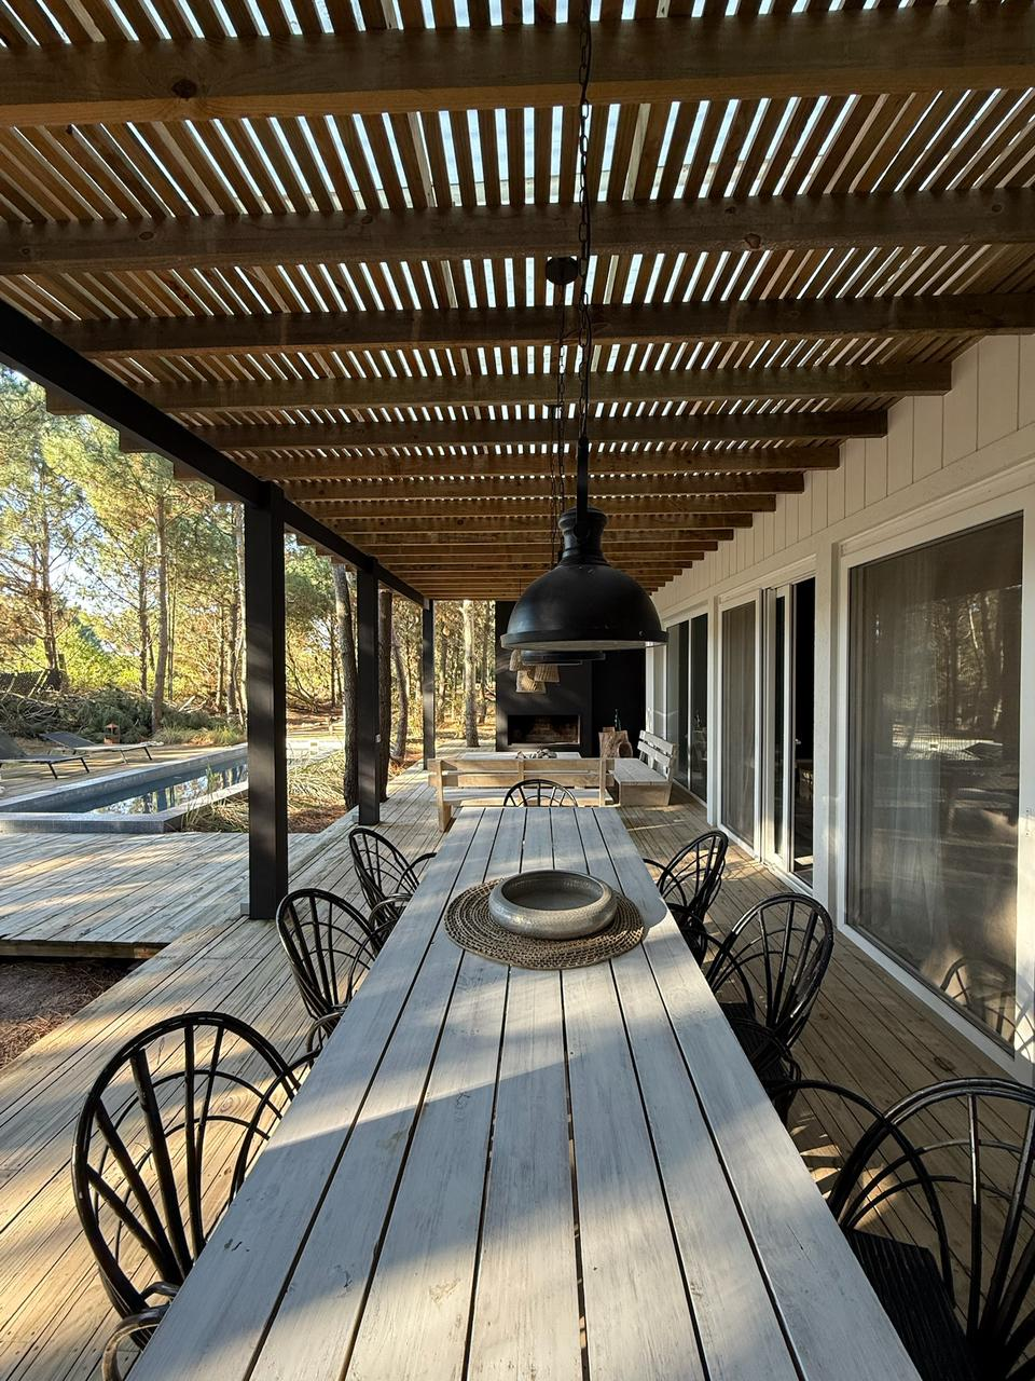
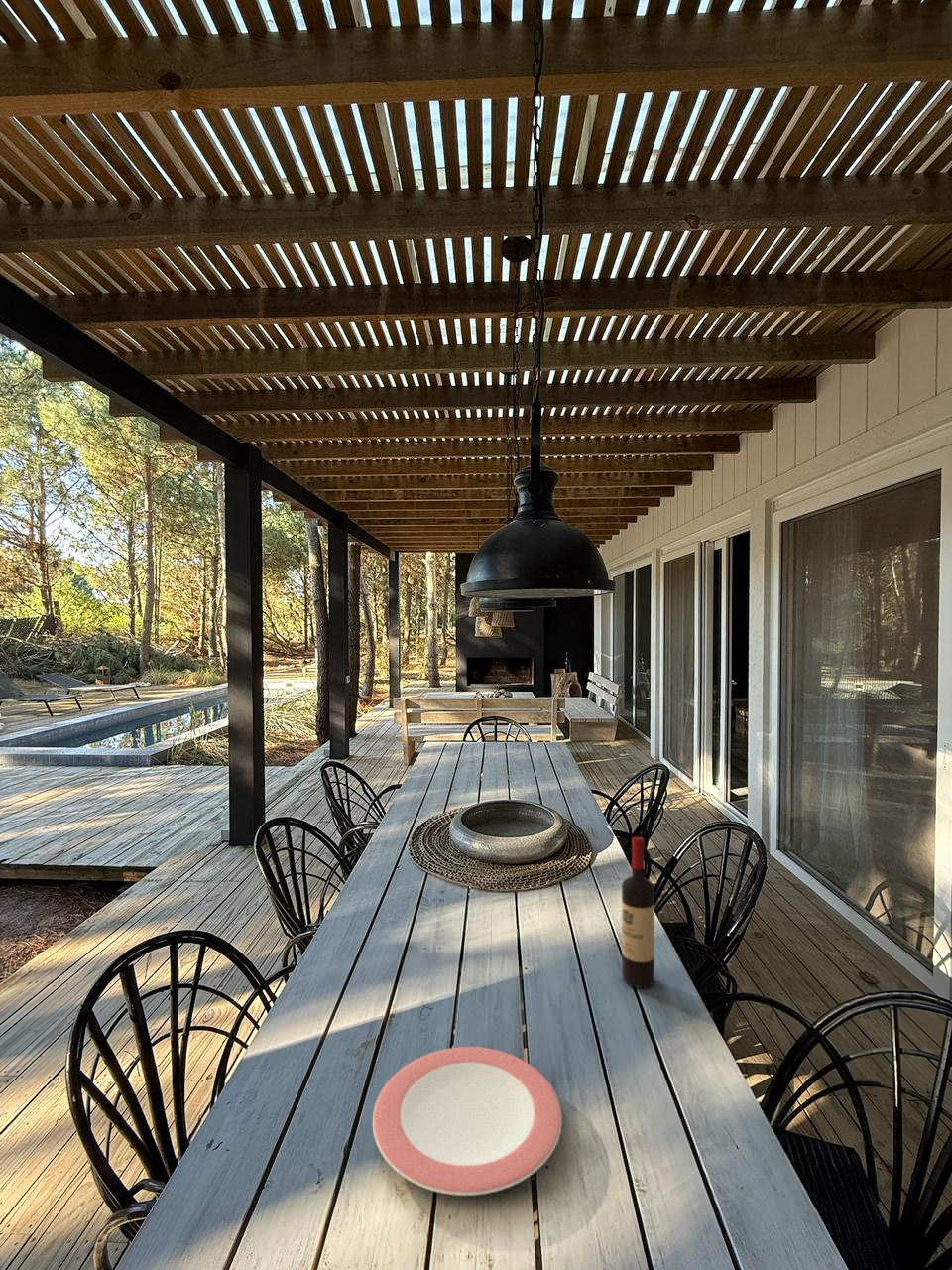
+ plate [372,1046,563,1197]
+ wine bottle [621,835,655,989]
